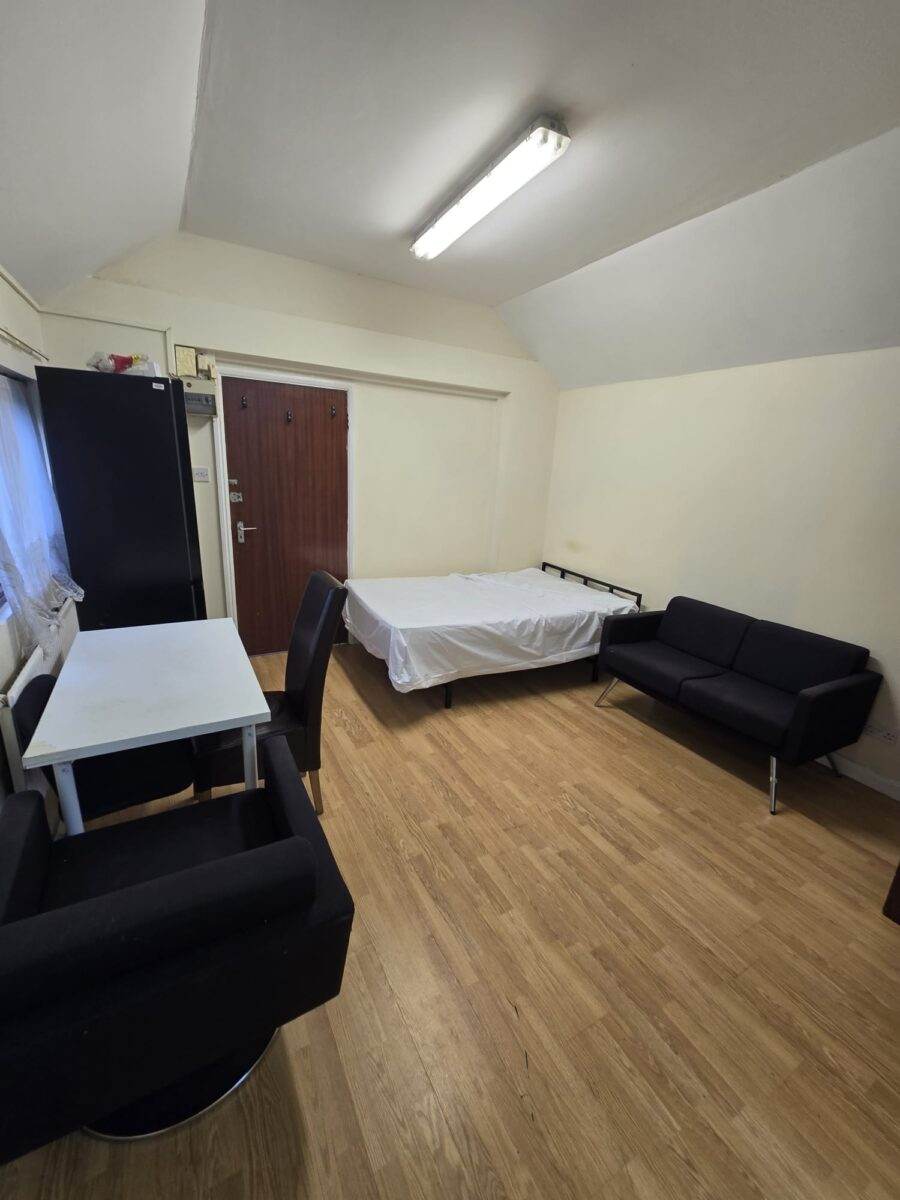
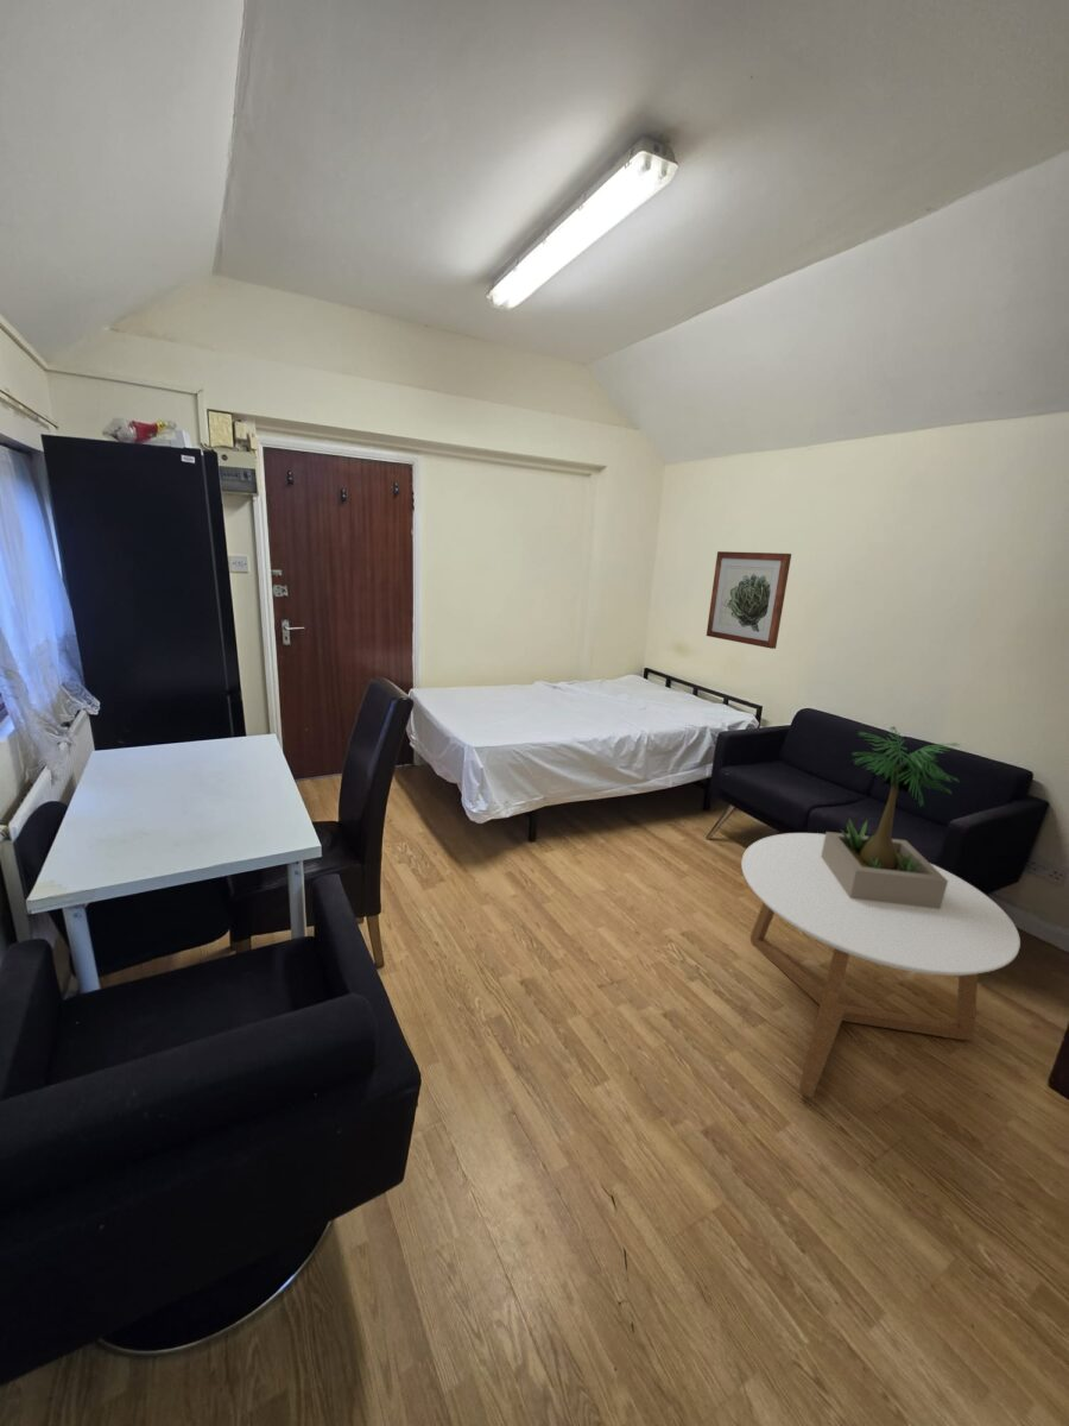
+ potted plant [821,725,961,909]
+ wall art [706,550,792,650]
+ coffee table [740,832,1021,1099]
